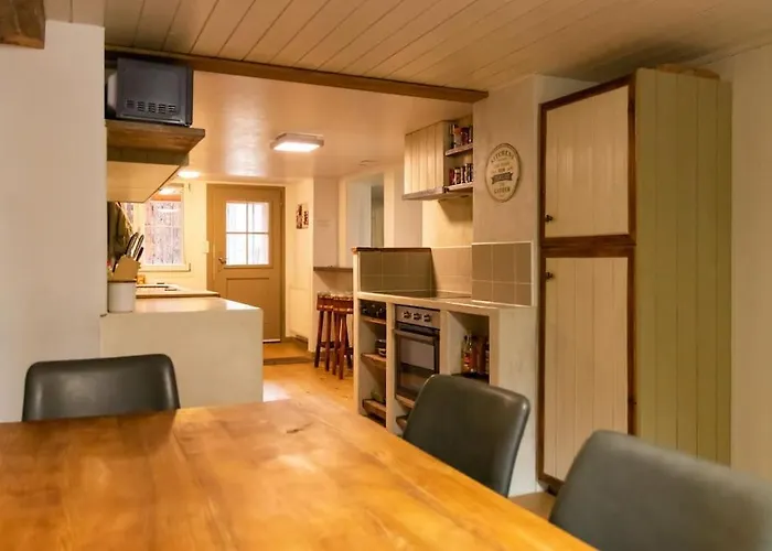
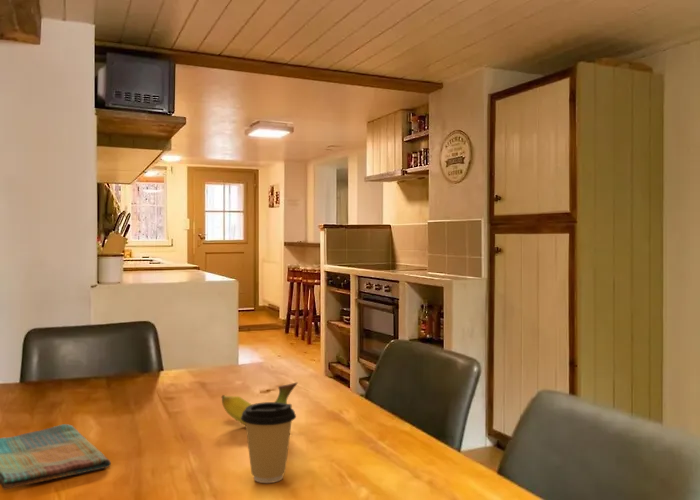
+ fruit [221,381,299,426]
+ dish towel [0,423,112,491]
+ coffee cup [241,401,297,484]
